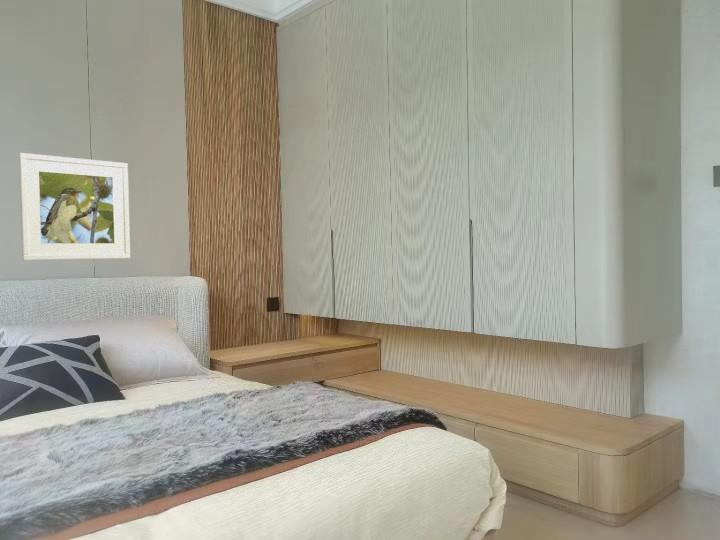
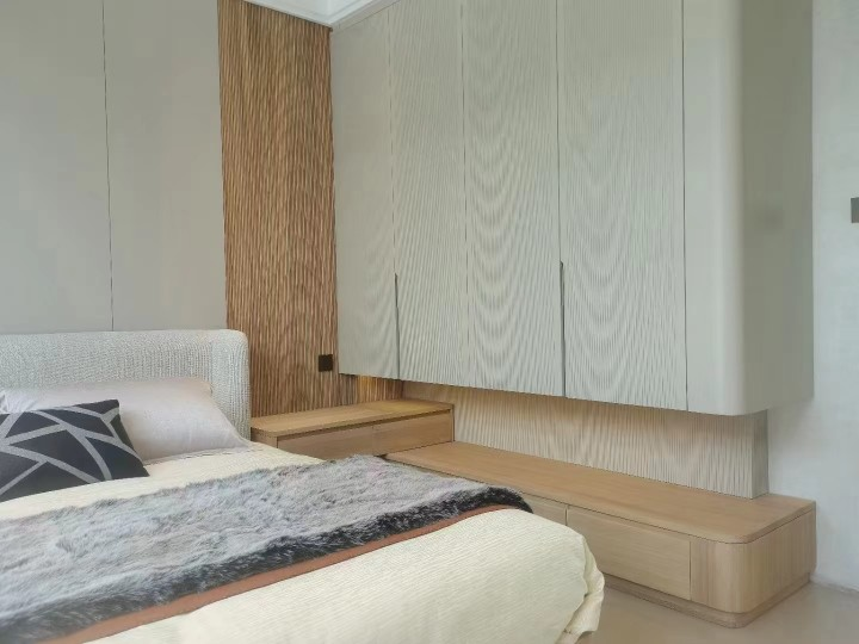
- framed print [18,152,131,261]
